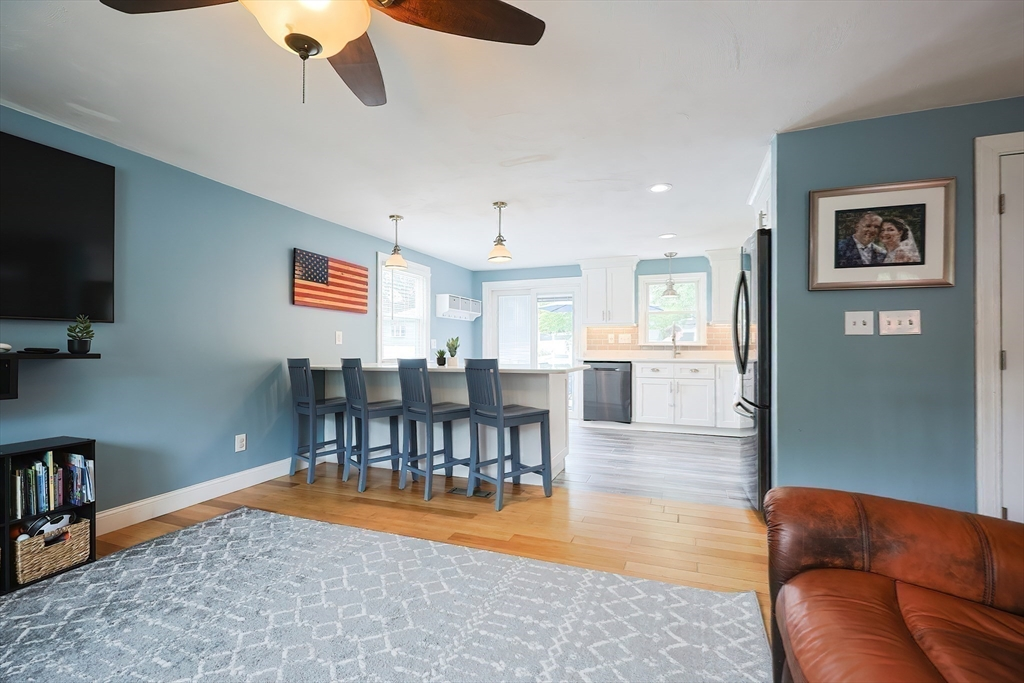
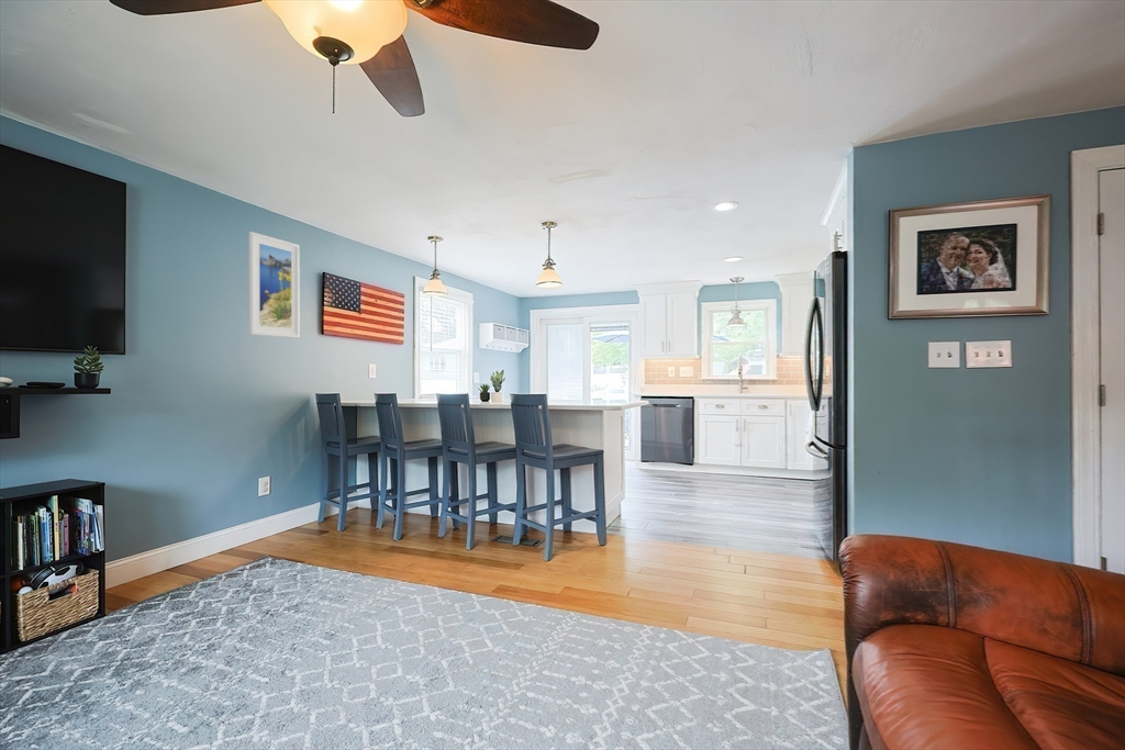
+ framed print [248,231,301,339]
